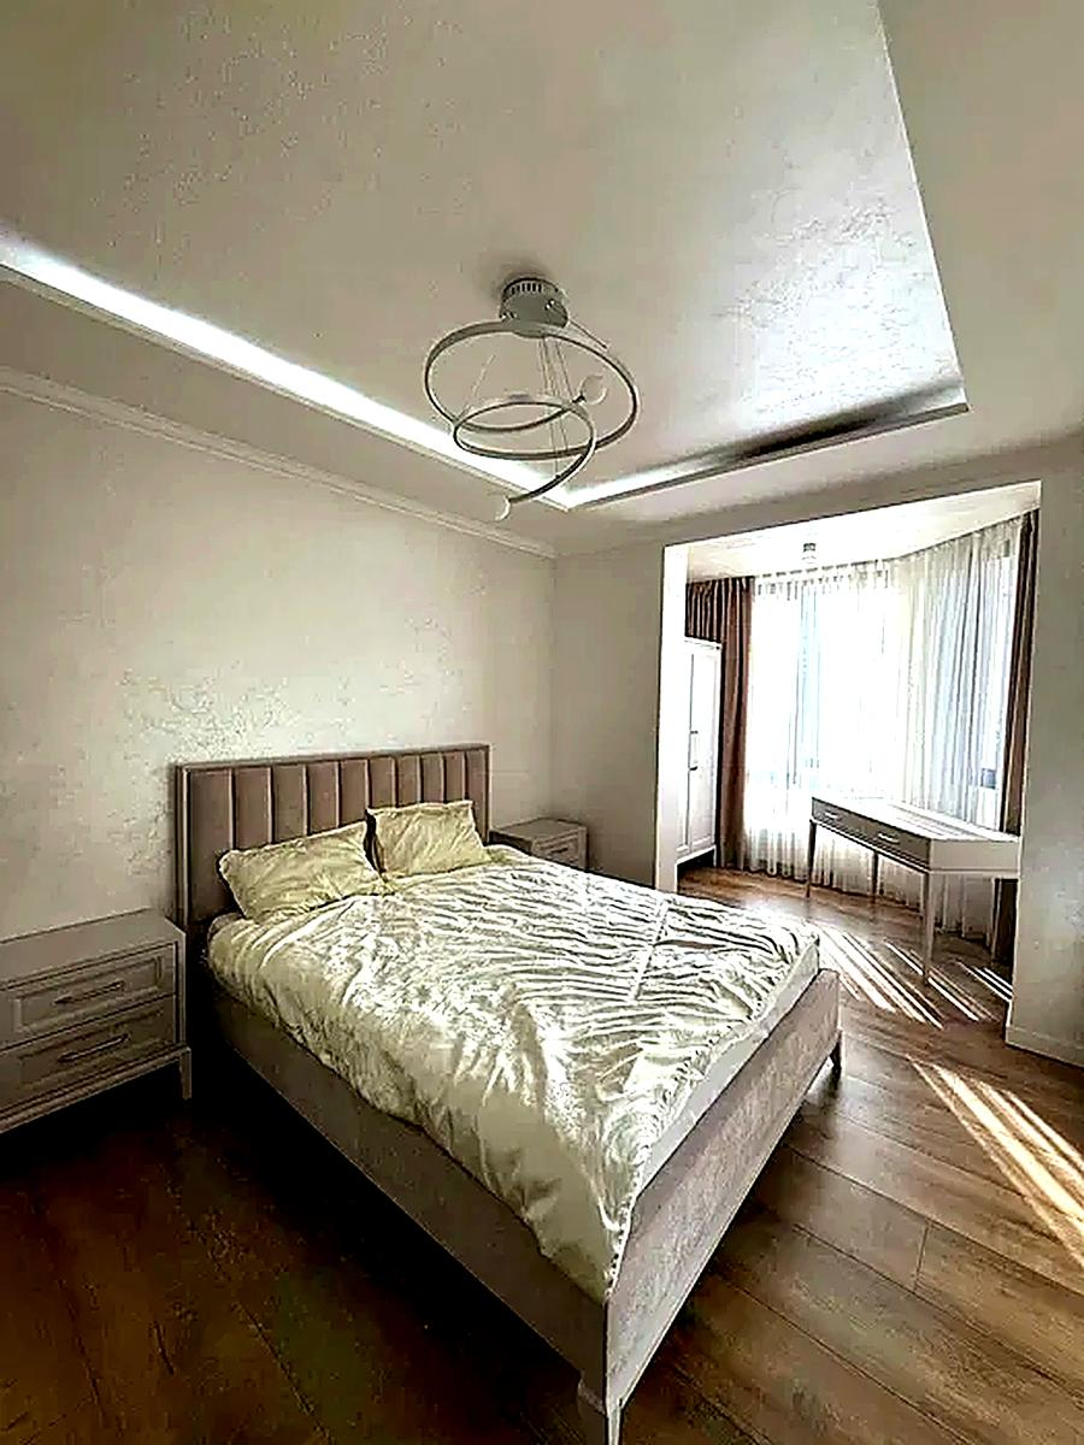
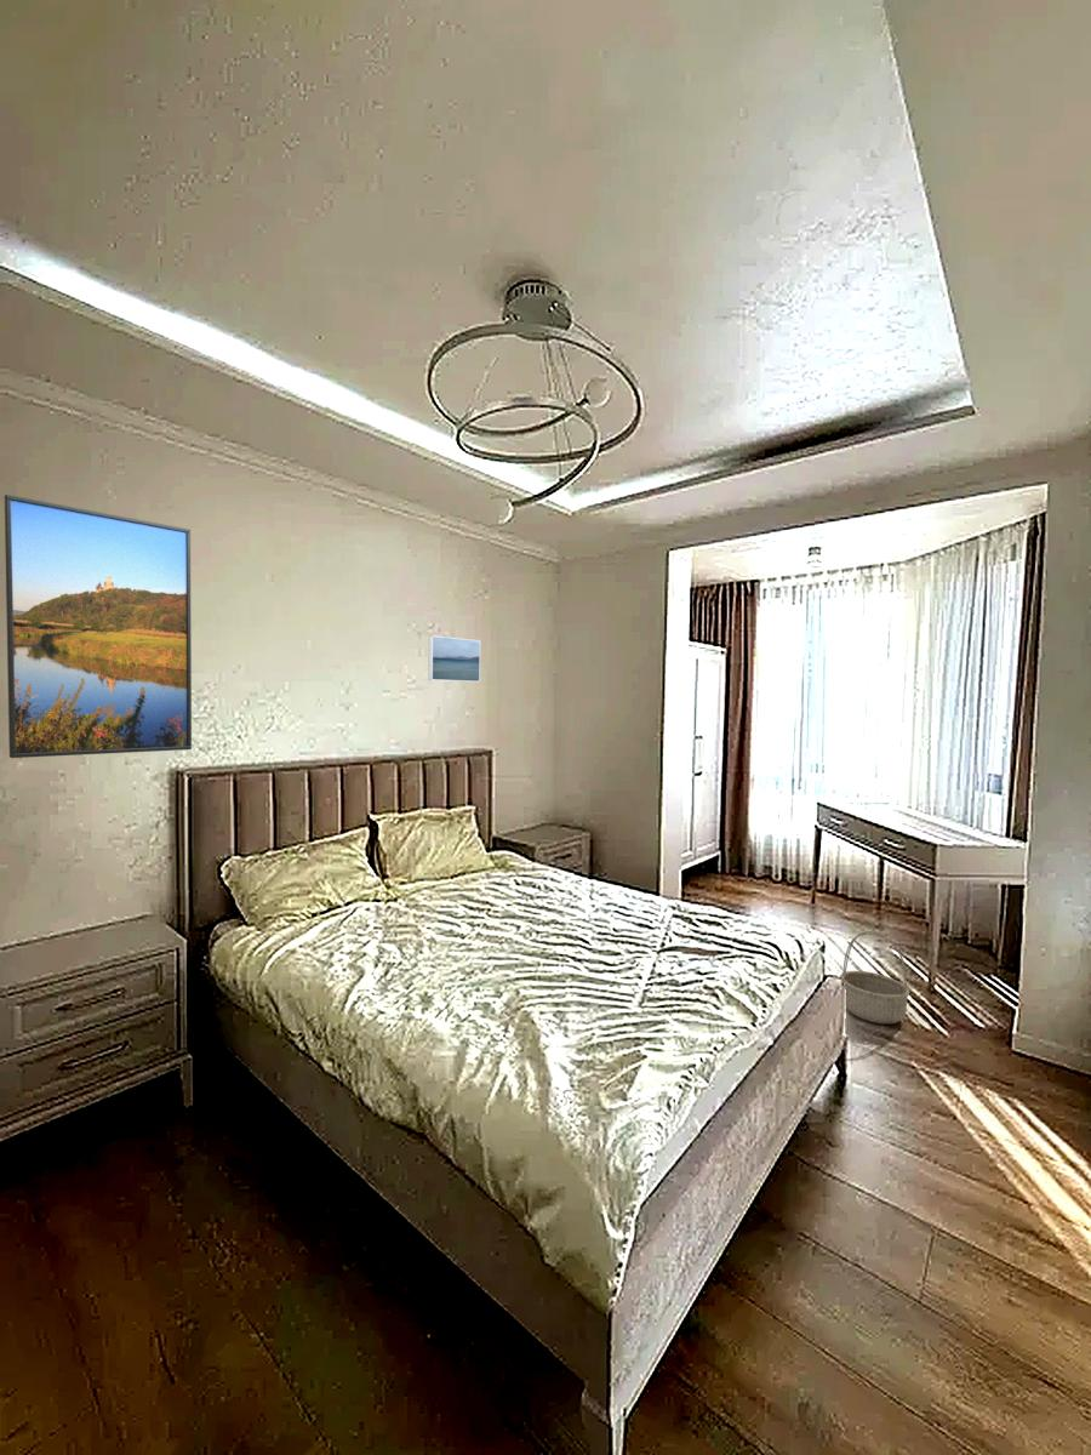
+ basket [839,930,910,1025]
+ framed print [427,634,481,683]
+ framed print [4,493,193,759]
